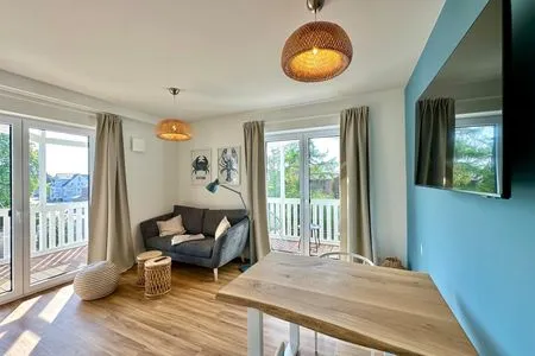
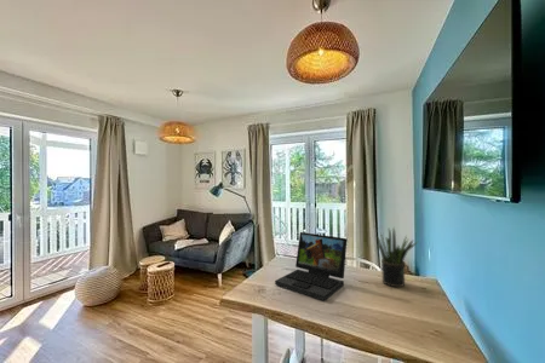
+ potted plant [375,226,419,288]
+ laptop [274,231,349,301]
